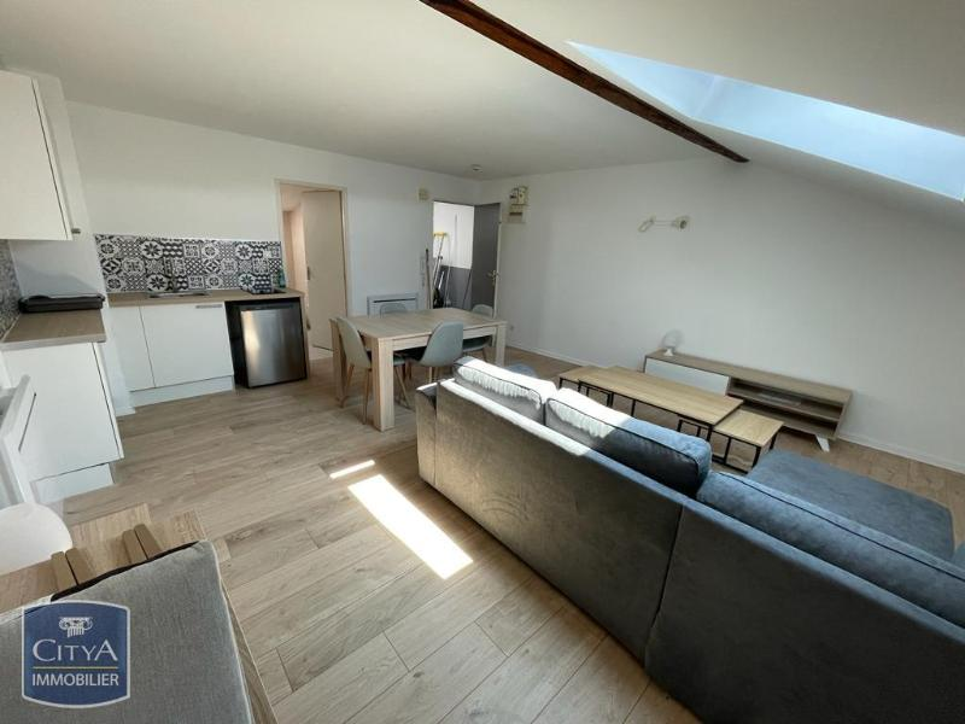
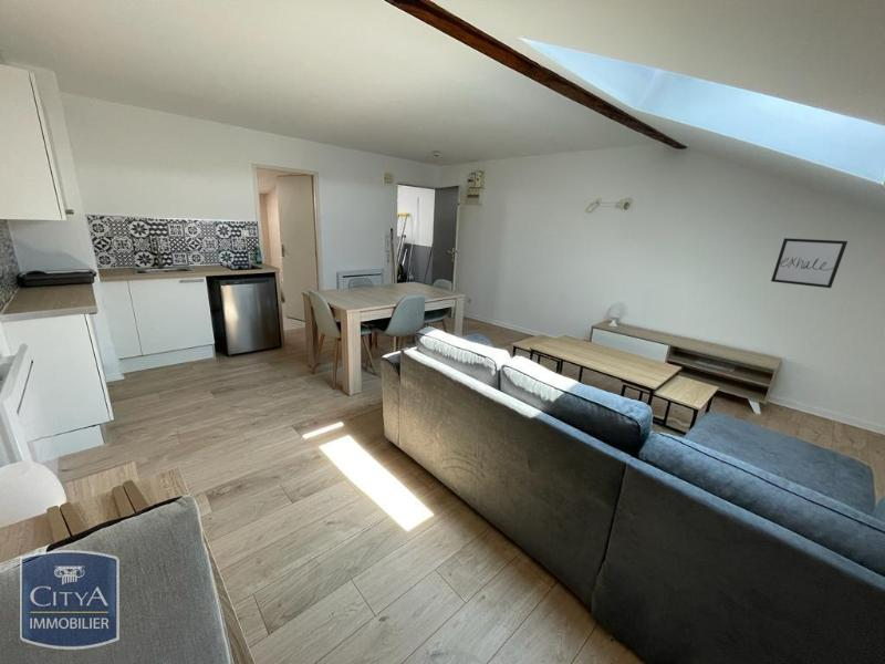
+ wall art [770,237,848,289]
